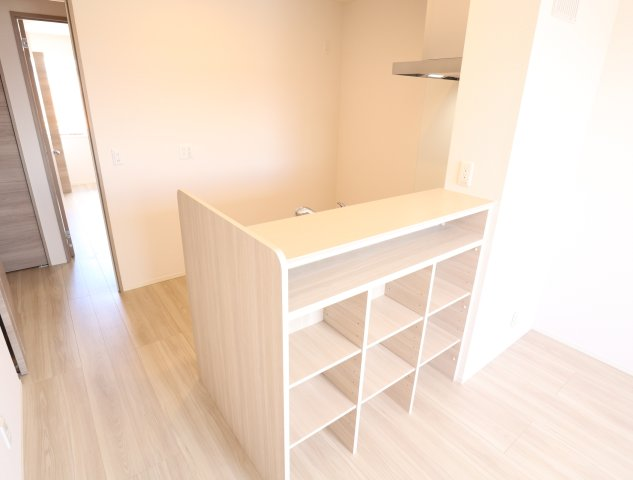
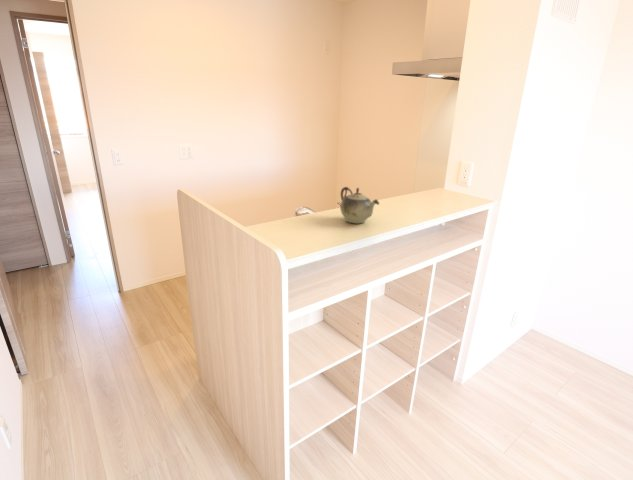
+ teapot [339,186,380,225]
